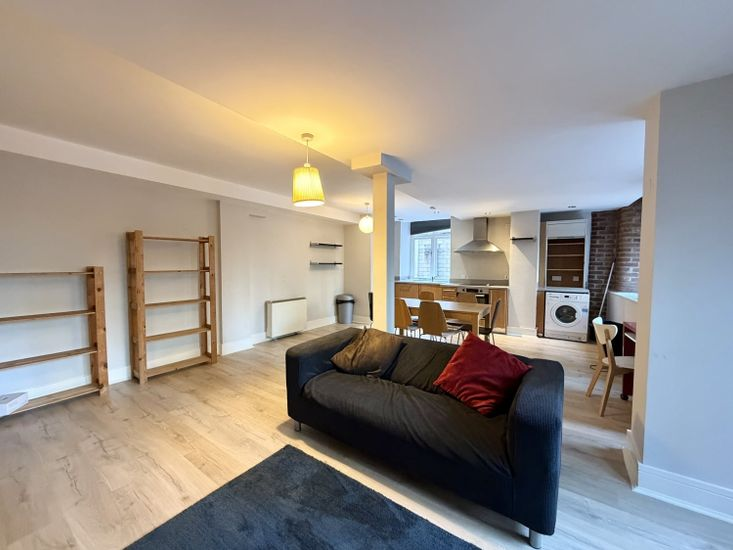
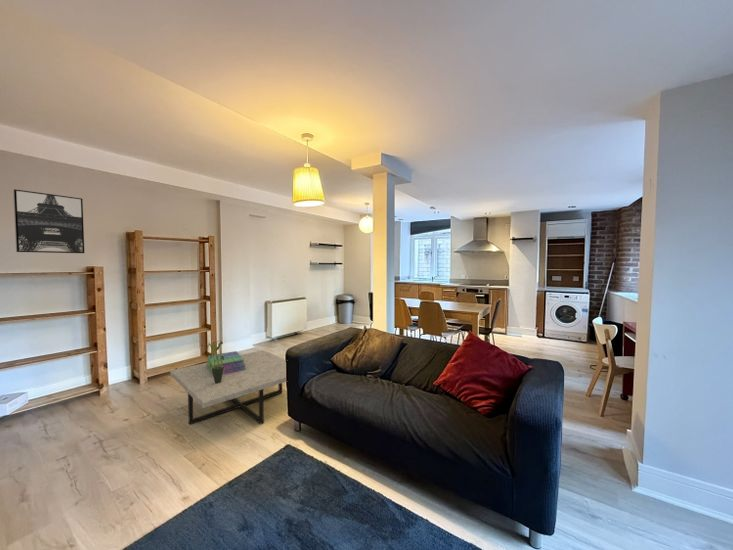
+ wall art [12,188,85,254]
+ stack of books [205,350,246,374]
+ potted plant [205,339,224,384]
+ coffee table [169,349,287,425]
